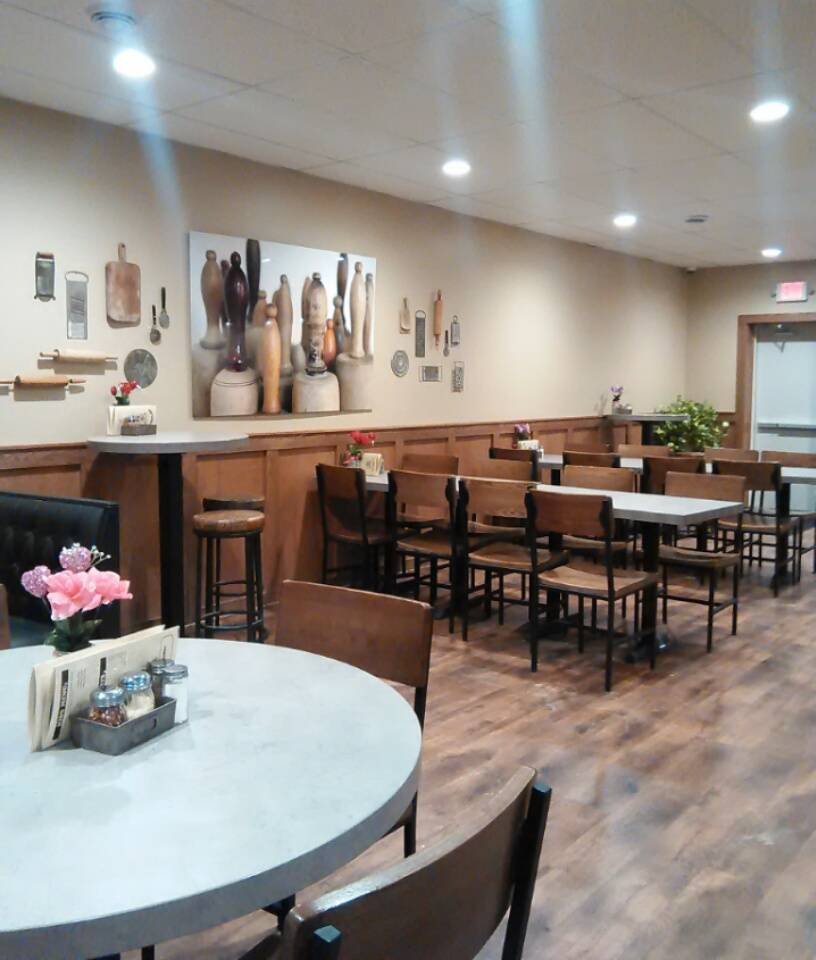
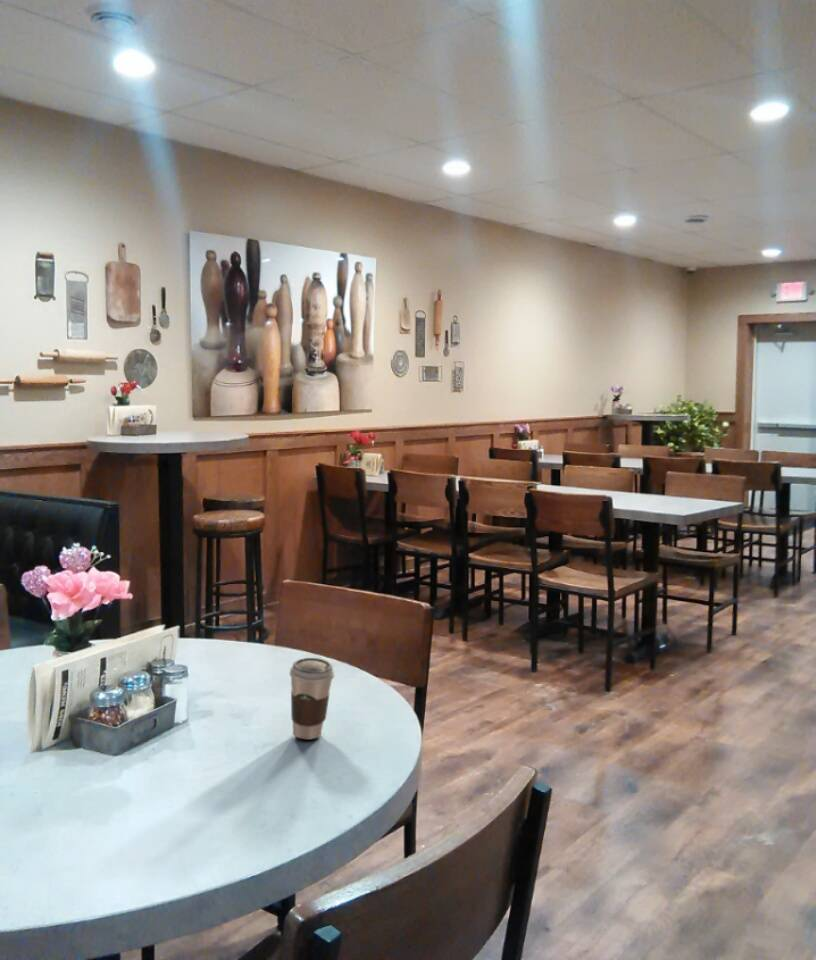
+ coffee cup [288,657,335,741]
